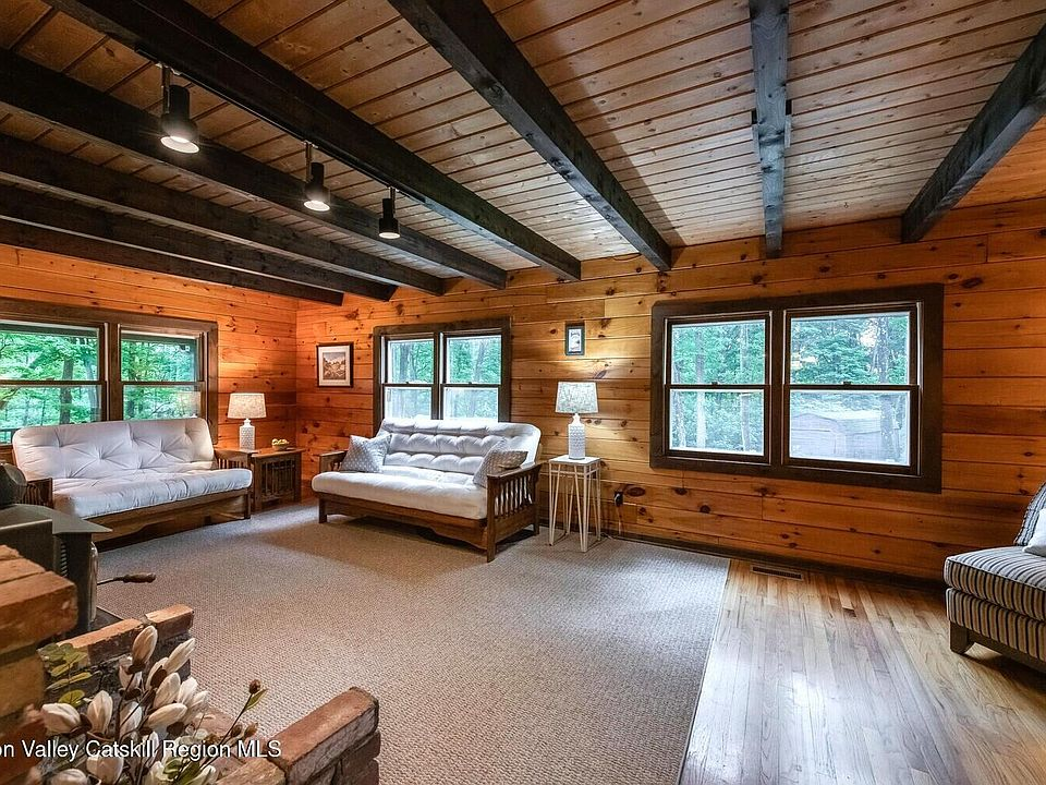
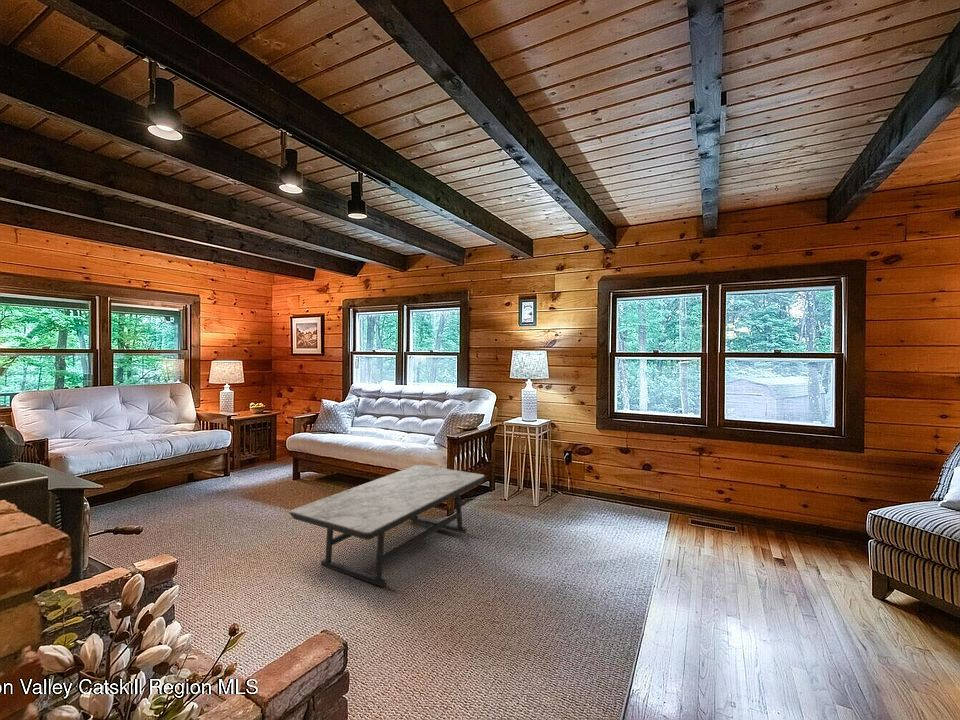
+ coffee table [288,464,486,588]
